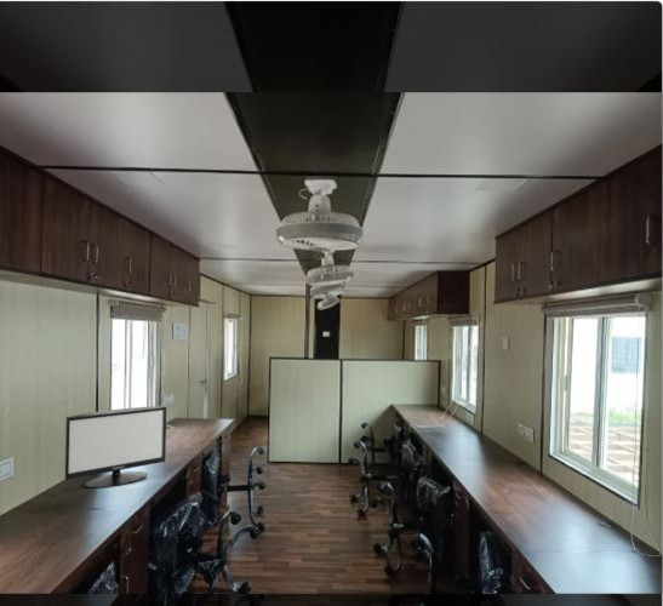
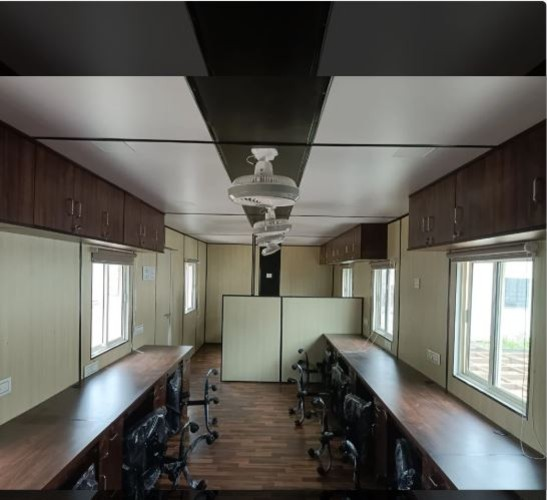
- monitor [64,405,167,490]
